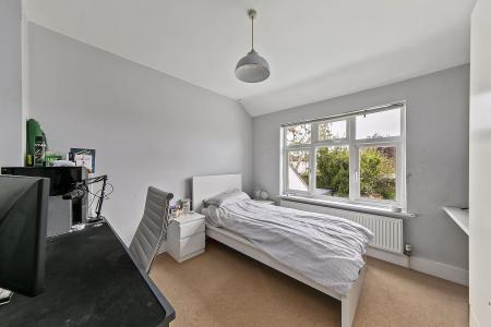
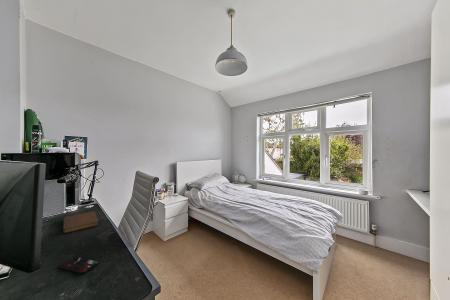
+ smartphone [57,256,100,275]
+ notebook [62,211,99,234]
